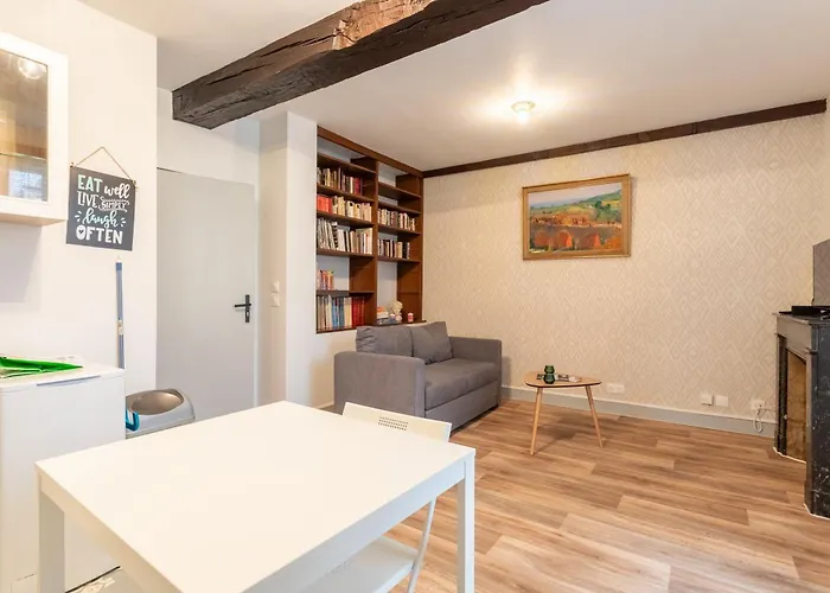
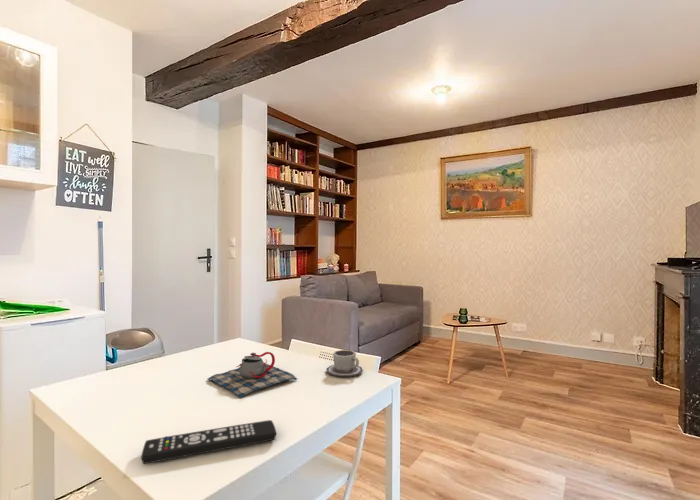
+ remote control [140,419,277,465]
+ cup [325,349,364,377]
+ teapot [207,351,298,399]
